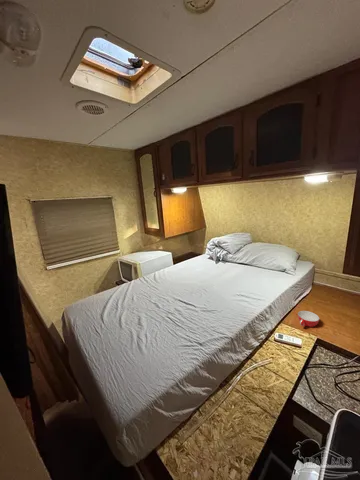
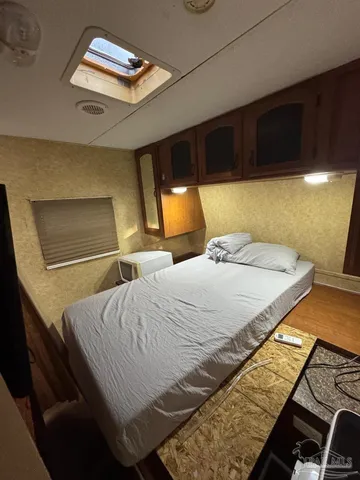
- bowl [297,310,320,328]
